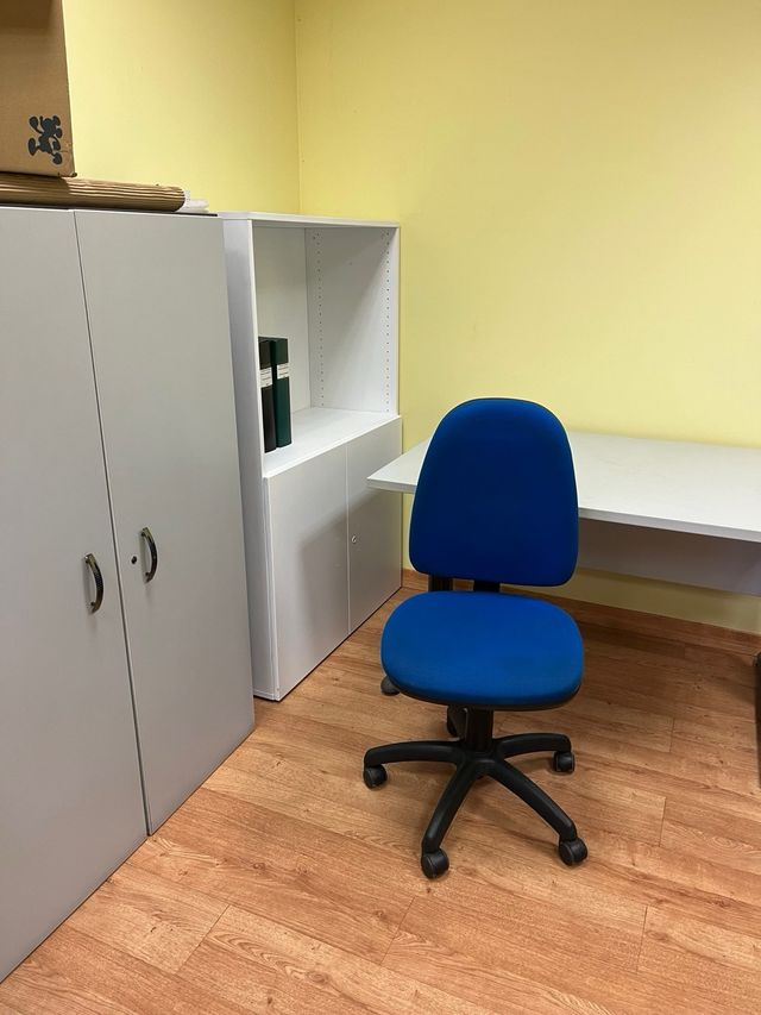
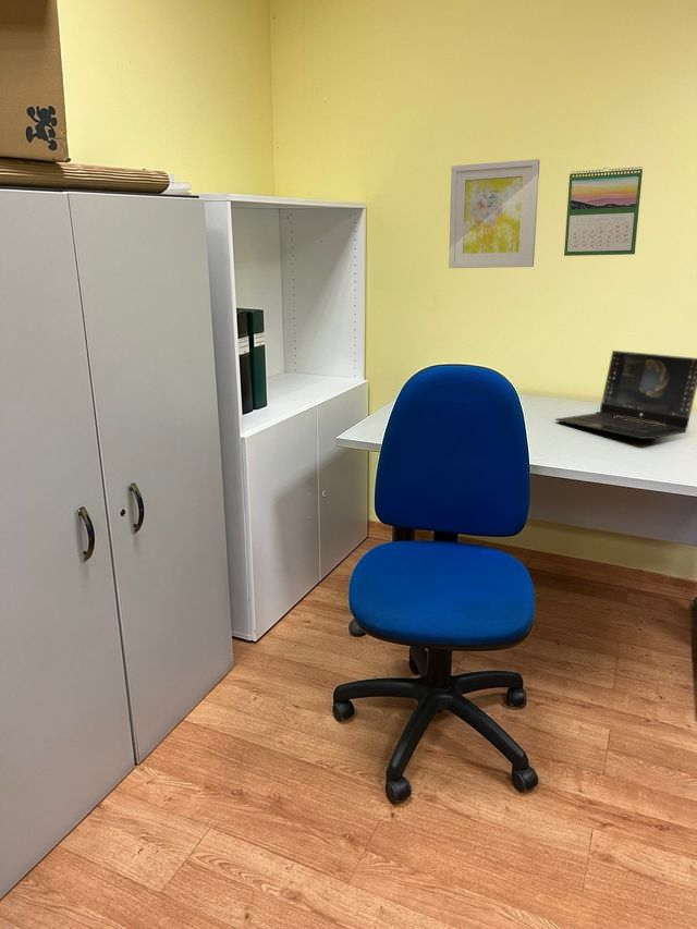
+ laptop [554,350,697,440]
+ wall art [448,158,541,269]
+ calendar [563,166,644,257]
